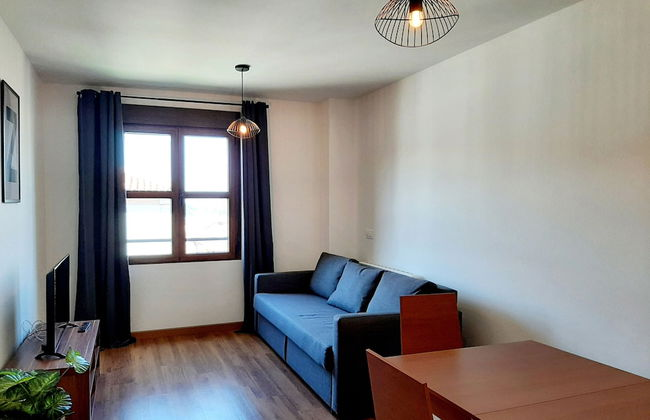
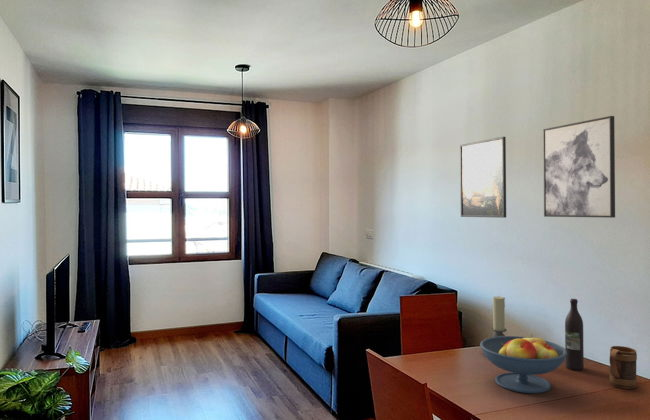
+ candle holder [490,296,508,337]
+ wall art [542,115,616,219]
+ wine bottle [564,298,585,371]
+ fruit bowl [479,333,567,394]
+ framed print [459,136,507,219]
+ mug [609,345,638,390]
